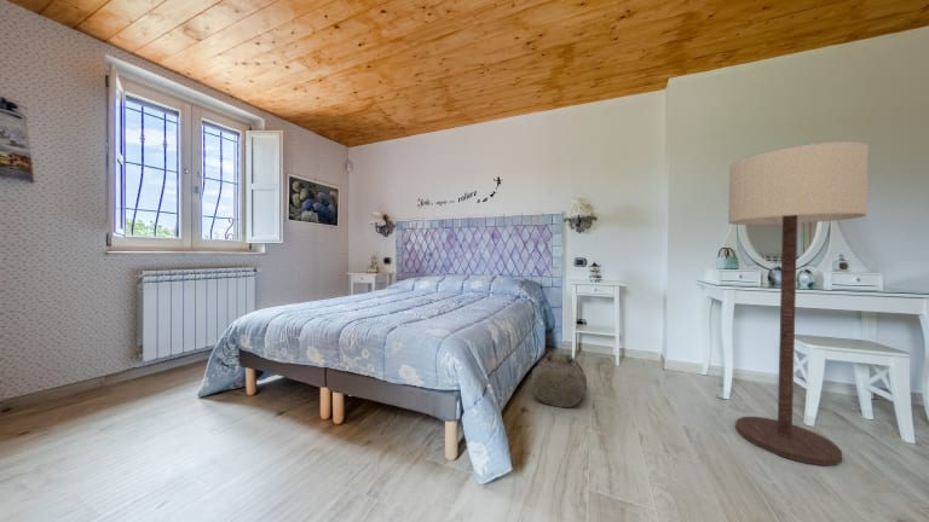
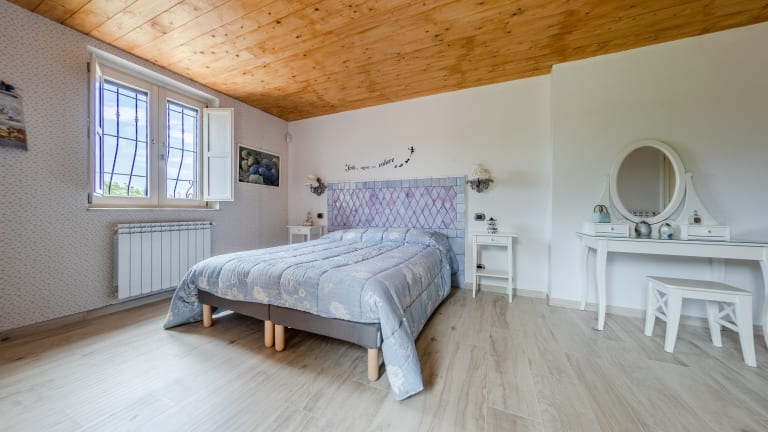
- backpack [531,350,588,408]
- floor lamp [727,140,870,468]
